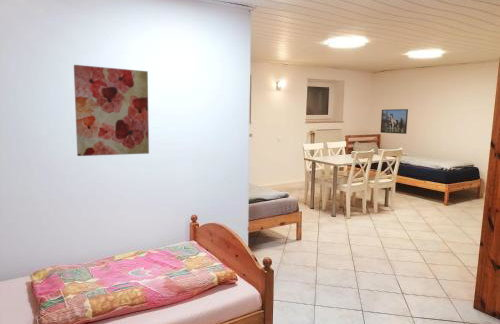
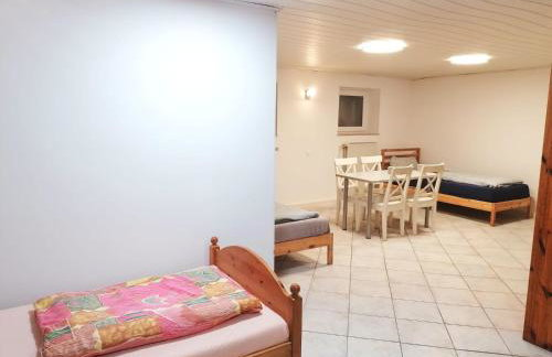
- wall art [73,64,150,157]
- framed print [380,108,409,135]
